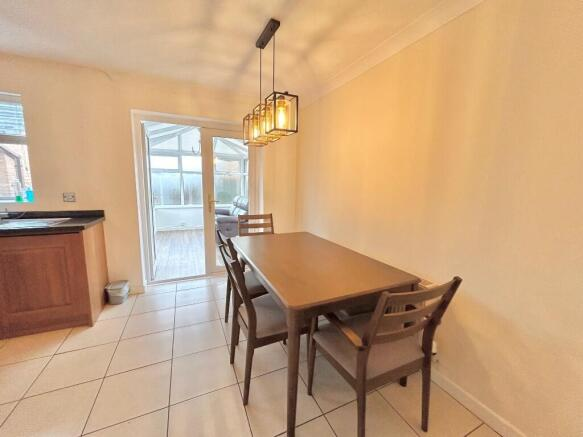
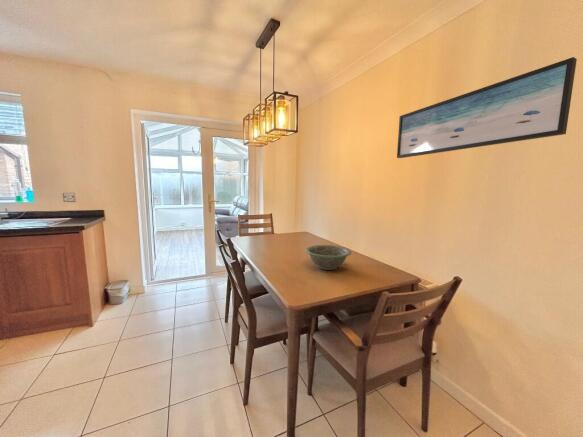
+ decorative bowl [304,244,352,271]
+ wall art [396,56,578,159]
